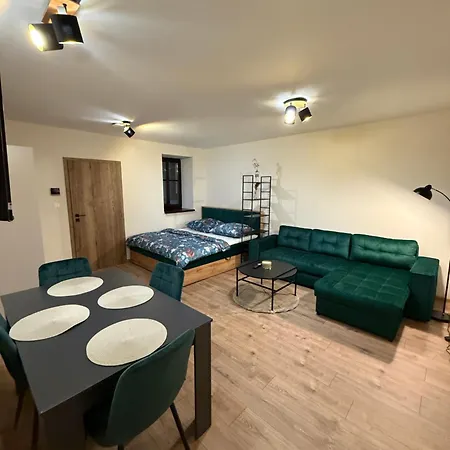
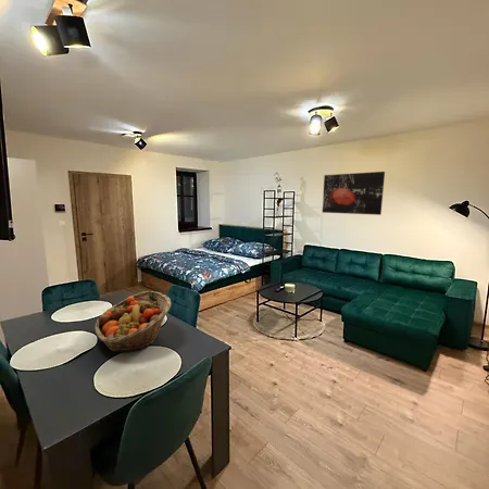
+ wall art [322,171,386,216]
+ fruit basket [93,290,172,353]
